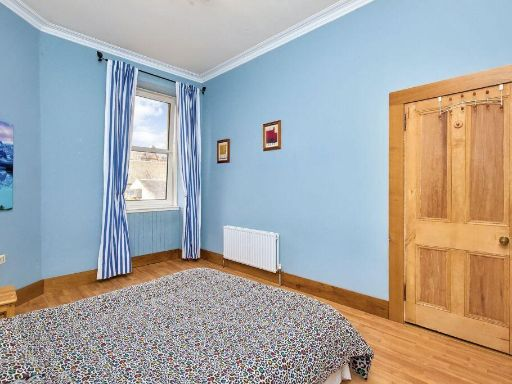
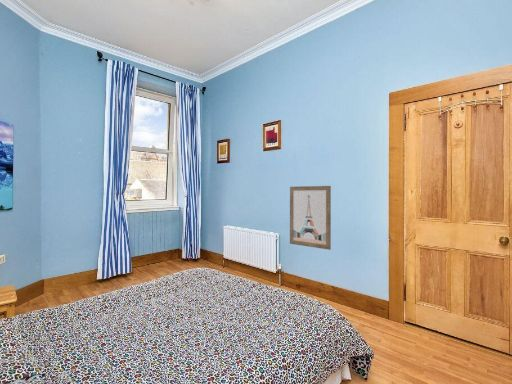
+ wall art [289,185,332,251]
